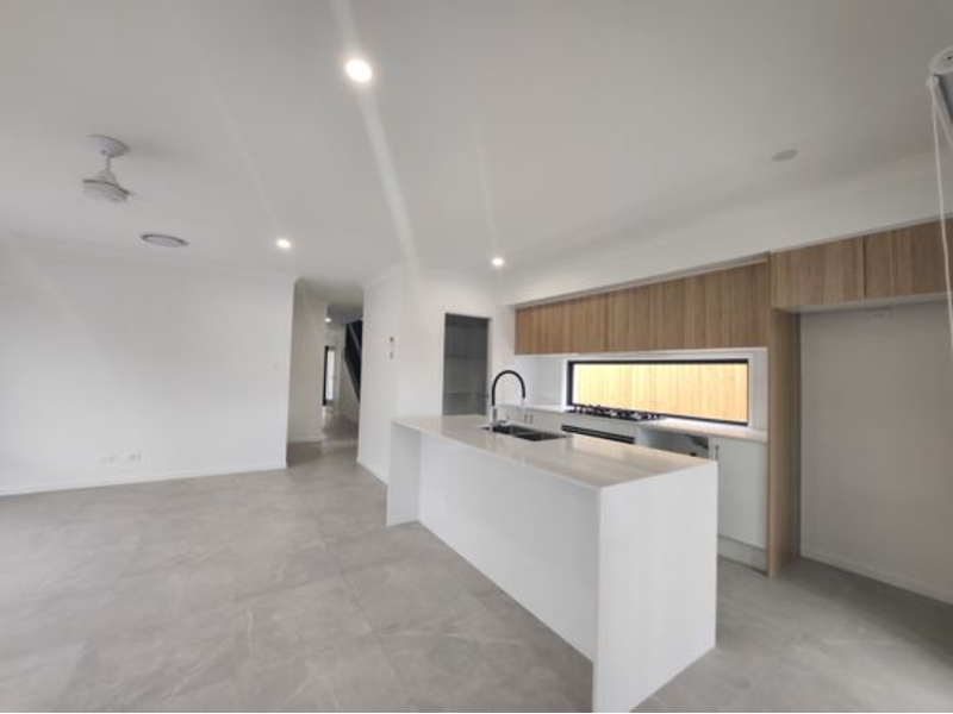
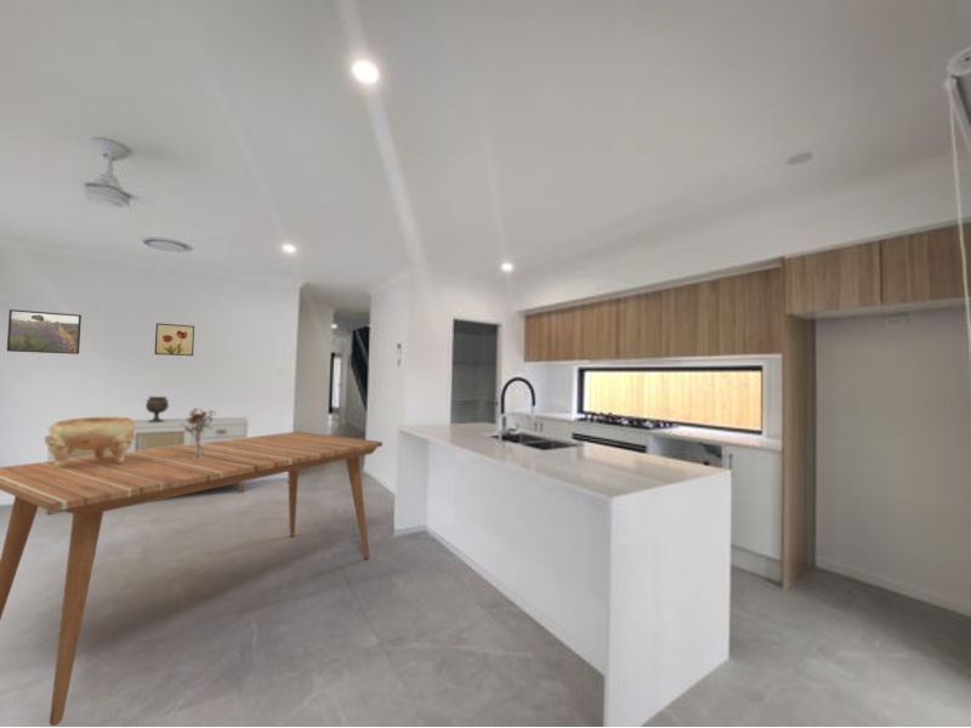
+ decorative bowl [44,415,136,468]
+ bouquet [181,406,217,461]
+ goblet [144,396,170,422]
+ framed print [6,308,83,356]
+ dining table [0,431,384,727]
+ sideboard [45,416,250,516]
+ wall art [153,322,195,357]
